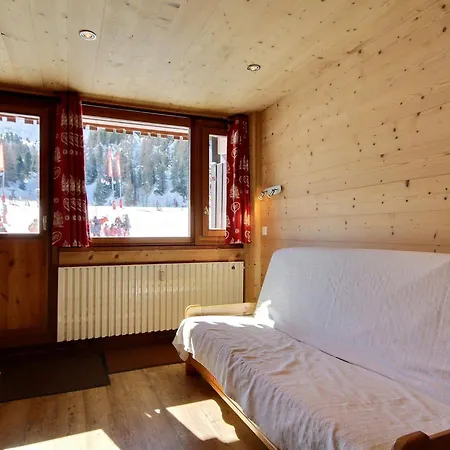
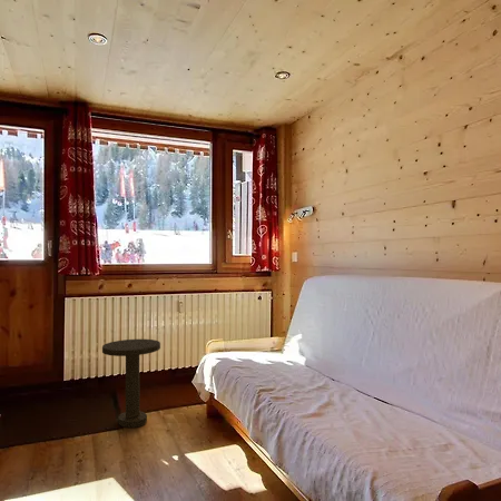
+ side table [101,338,161,429]
